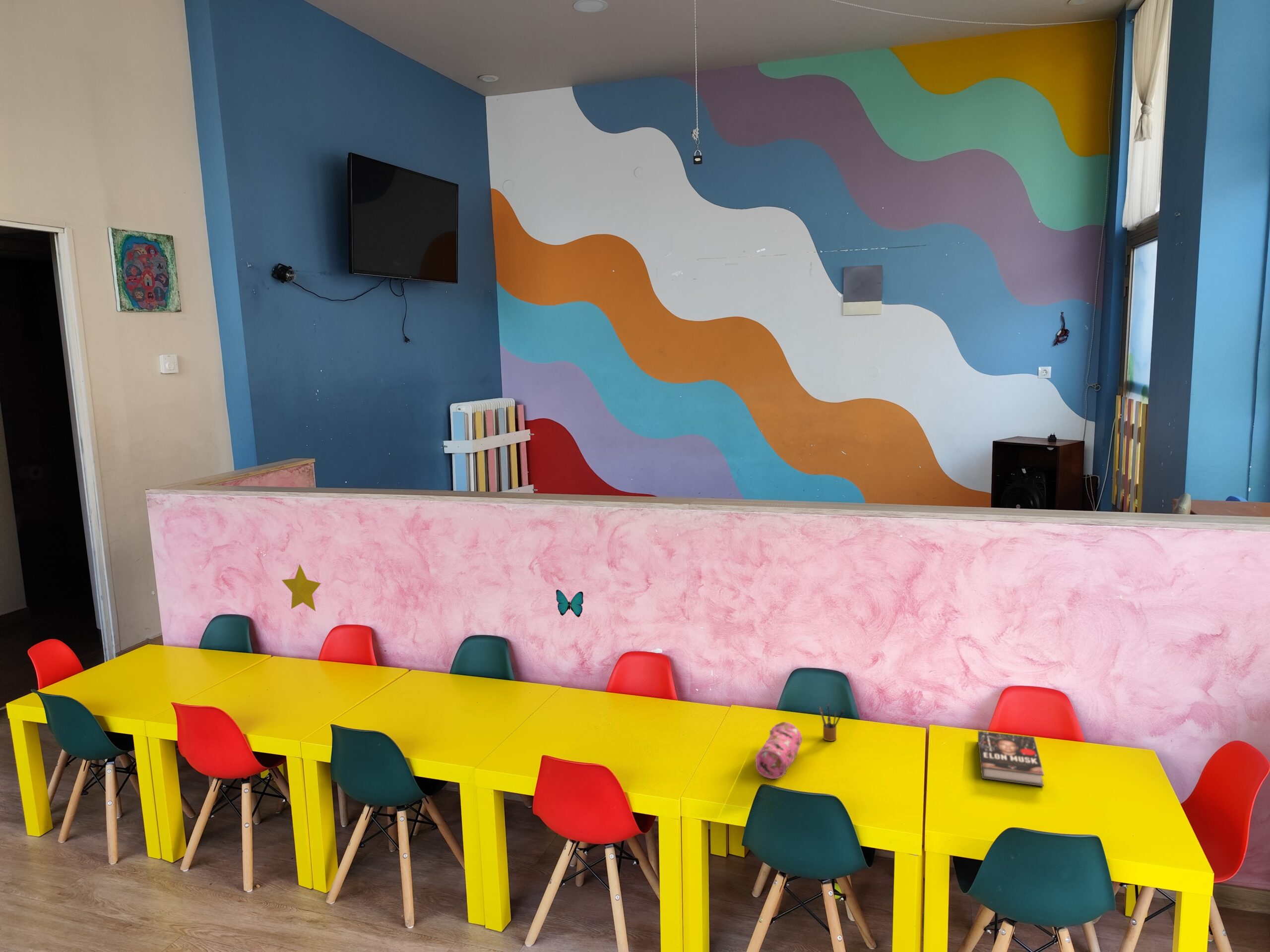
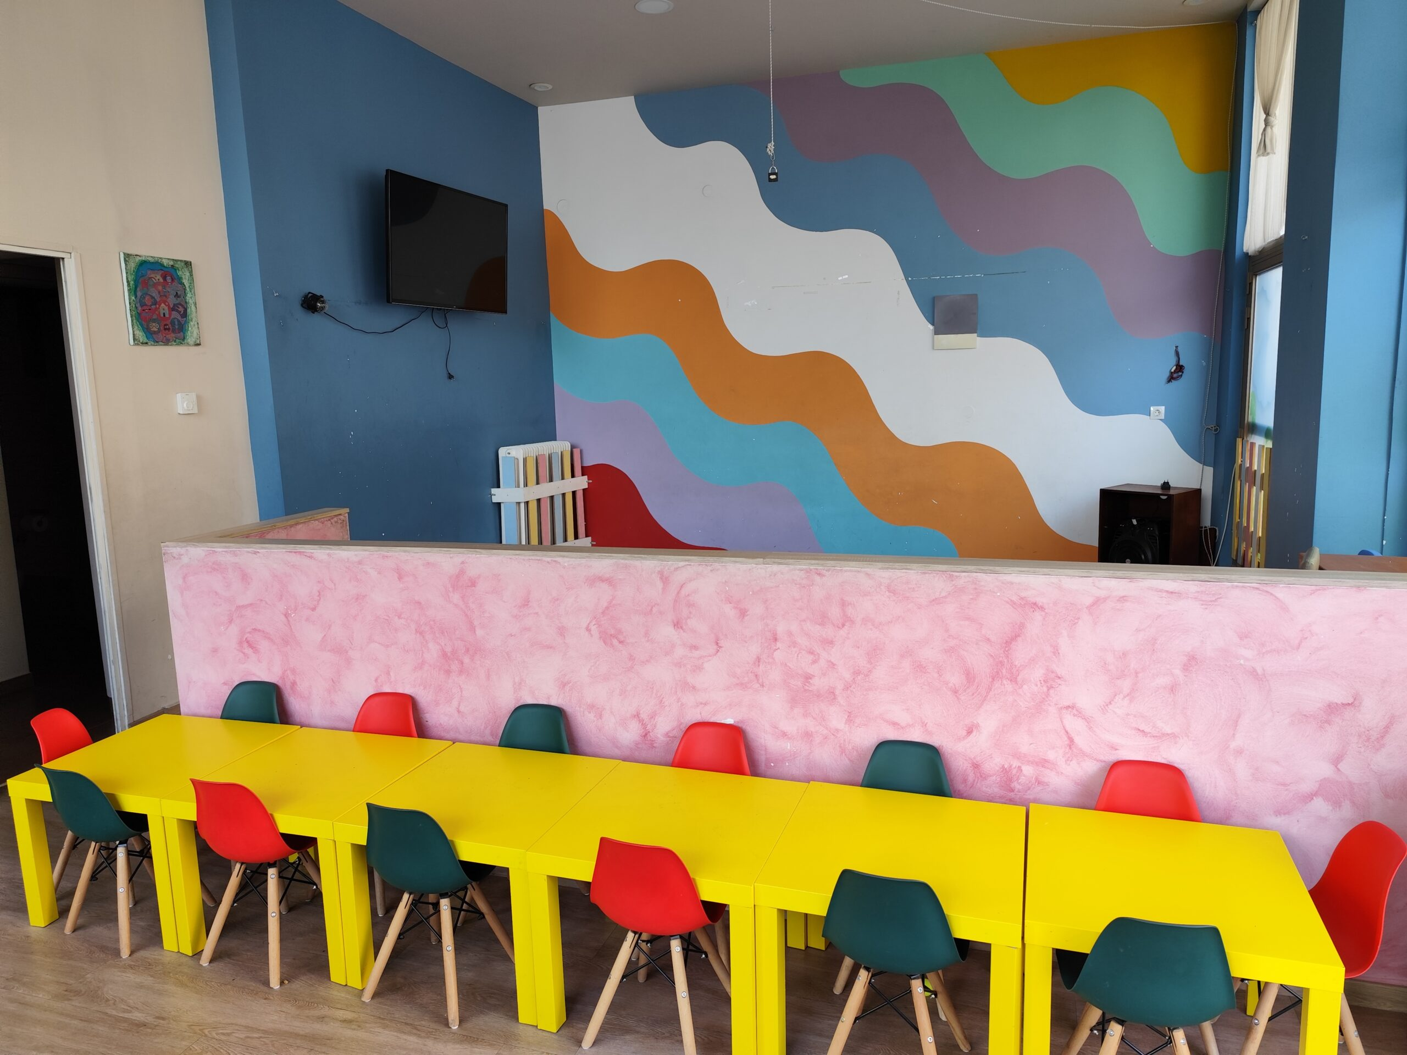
- pencil case [755,721,803,779]
- decorative star [281,564,321,612]
- decorative butterfly [556,589,584,618]
- book [977,730,1044,787]
- pencil box [818,703,844,742]
